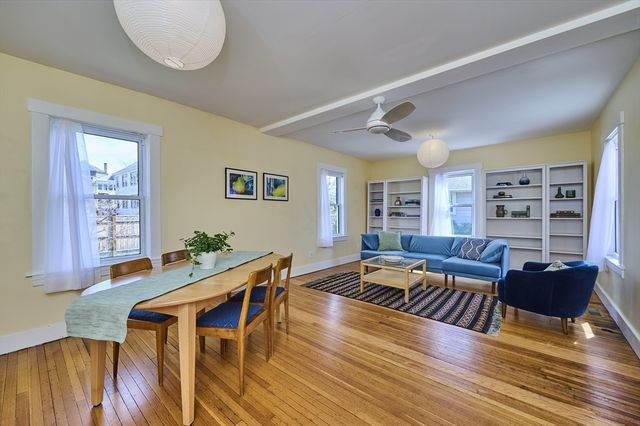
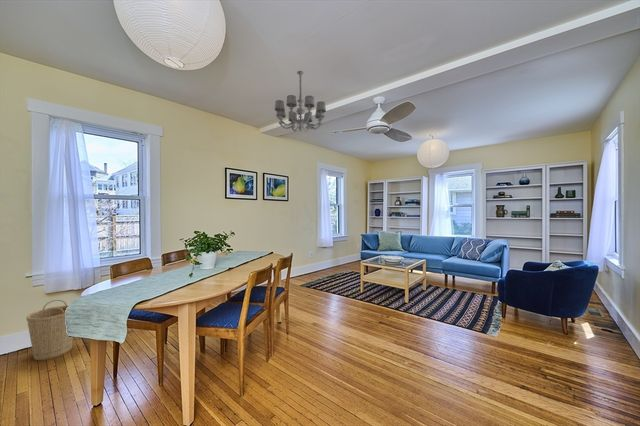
+ basket [25,299,74,361]
+ chandelier [274,70,327,133]
